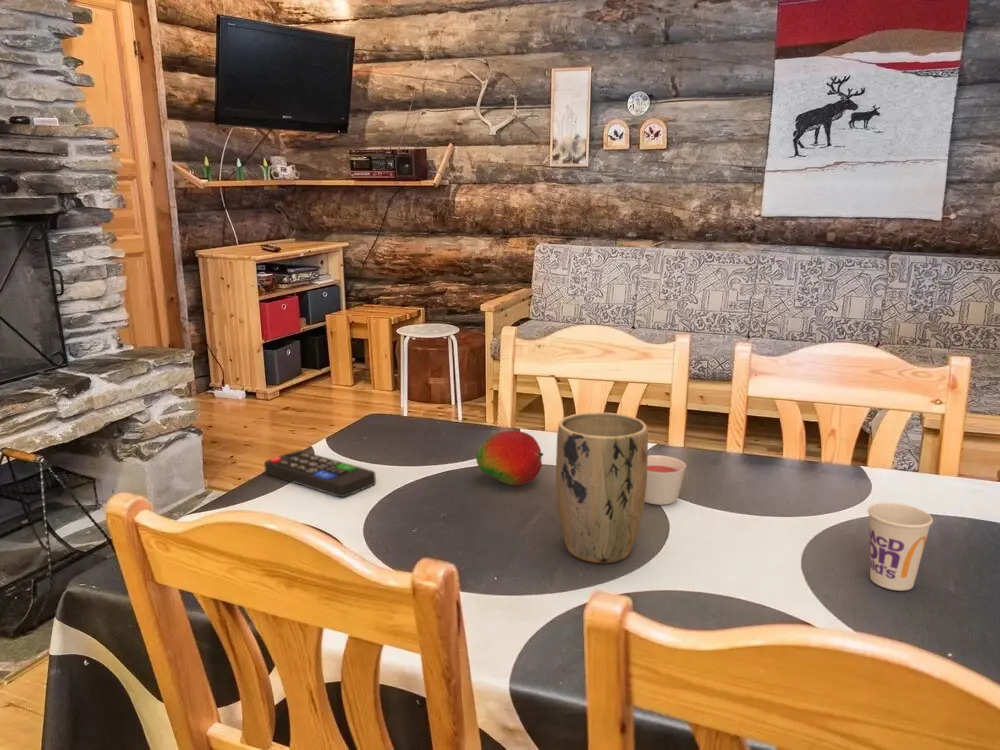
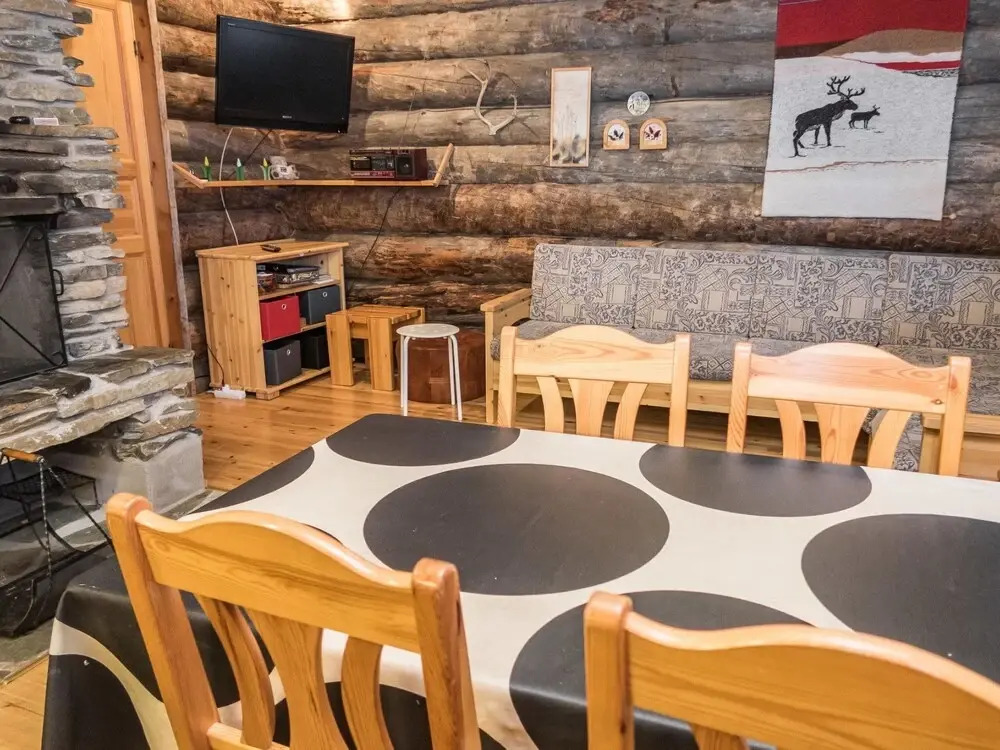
- candle [644,454,687,506]
- plant pot [555,412,649,564]
- cup [867,502,934,591]
- remote control [263,449,377,498]
- fruit [475,430,544,486]
